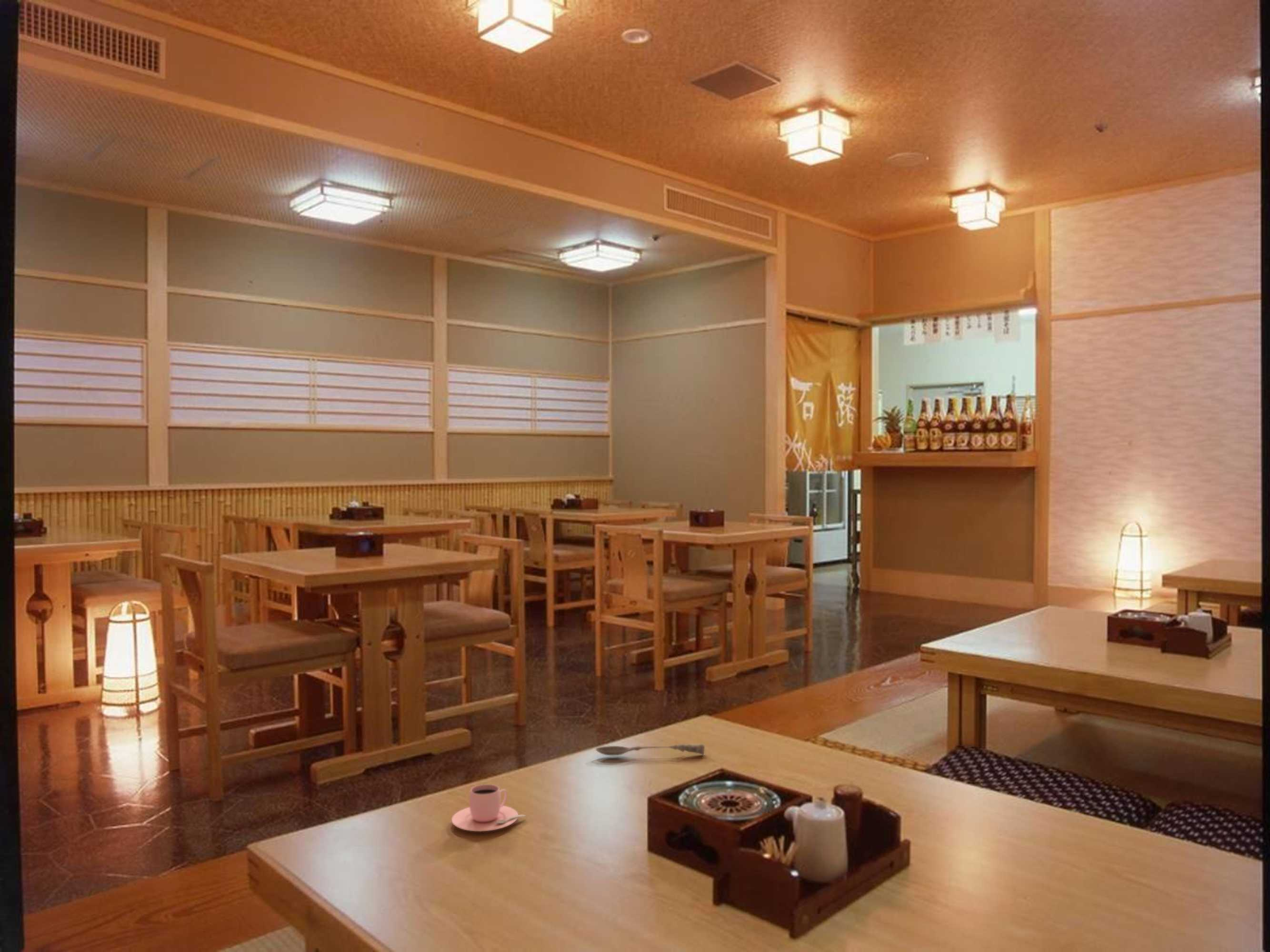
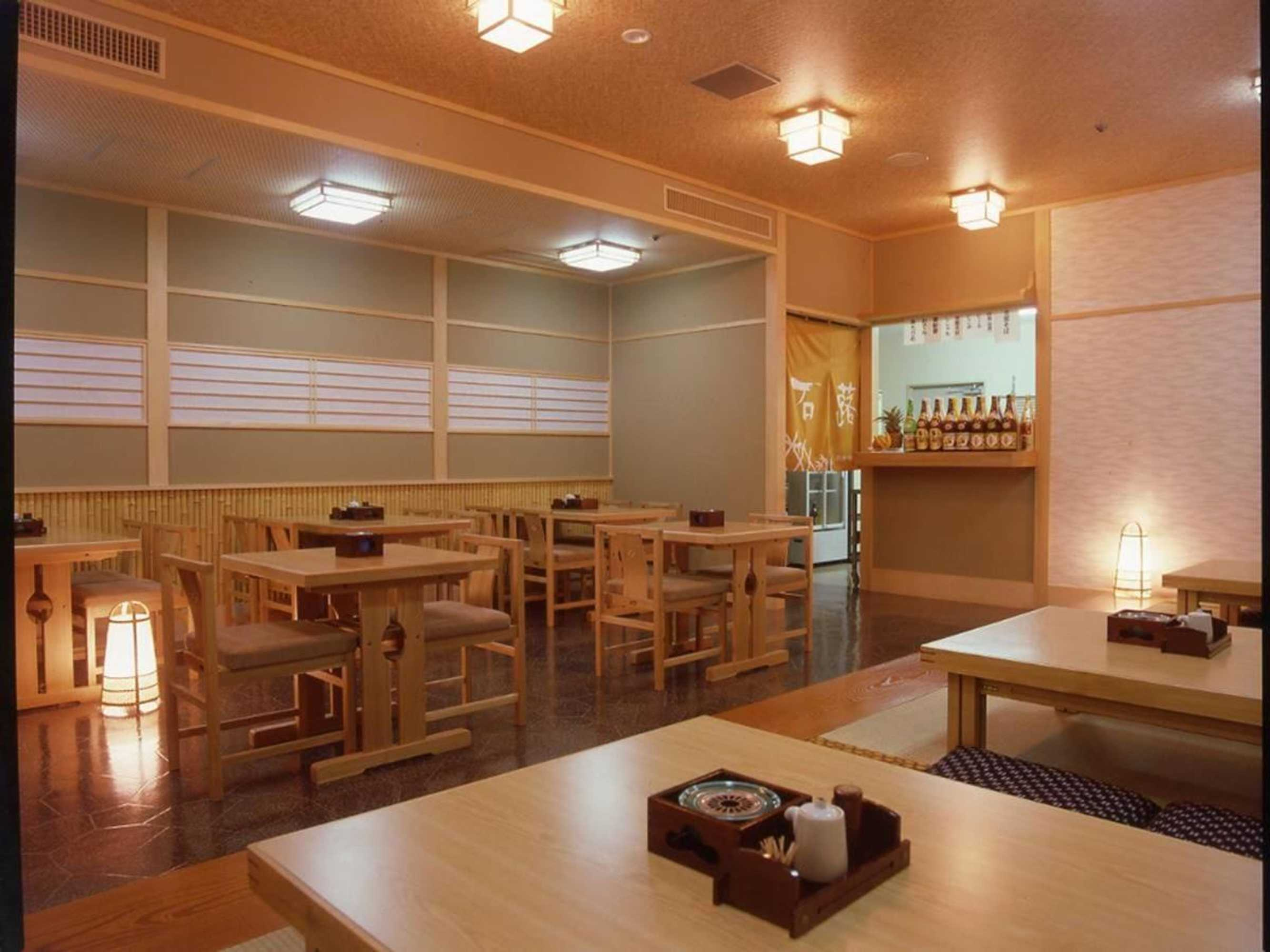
- teacup [451,784,527,832]
- soupspoon [595,743,705,756]
